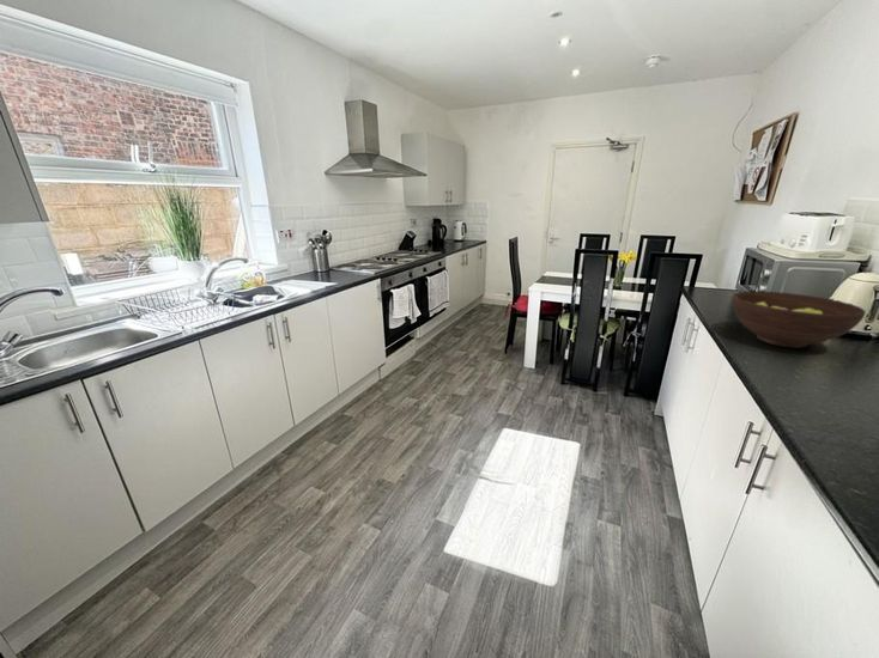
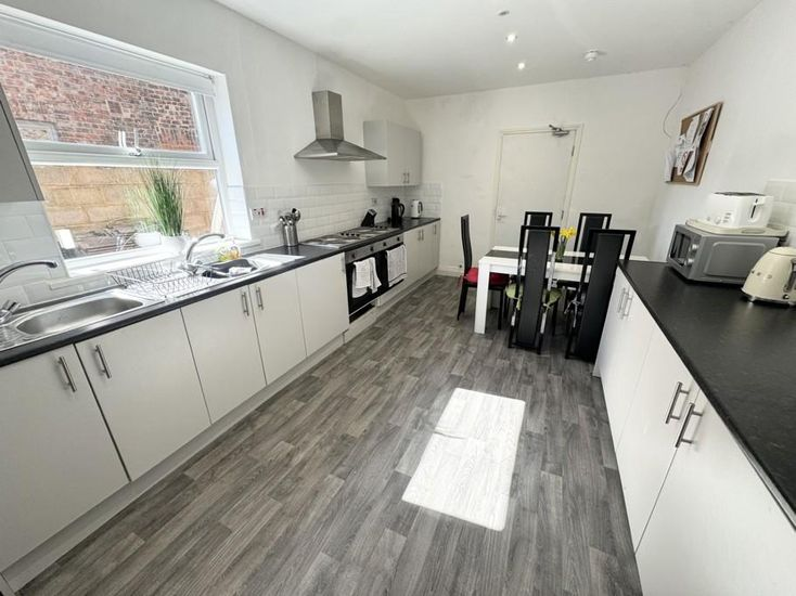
- fruit bowl [732,291,867,349]
